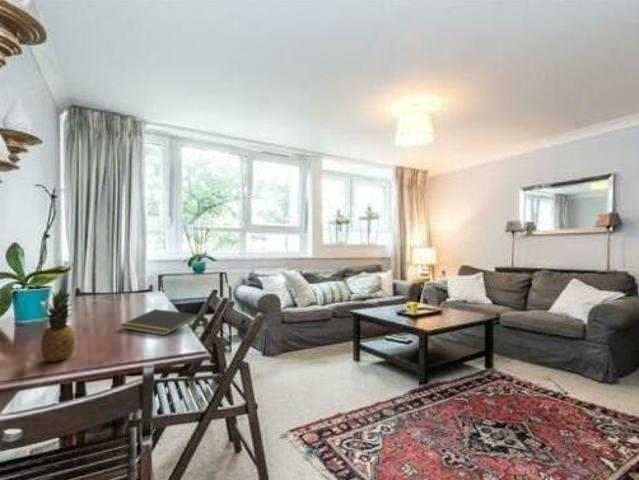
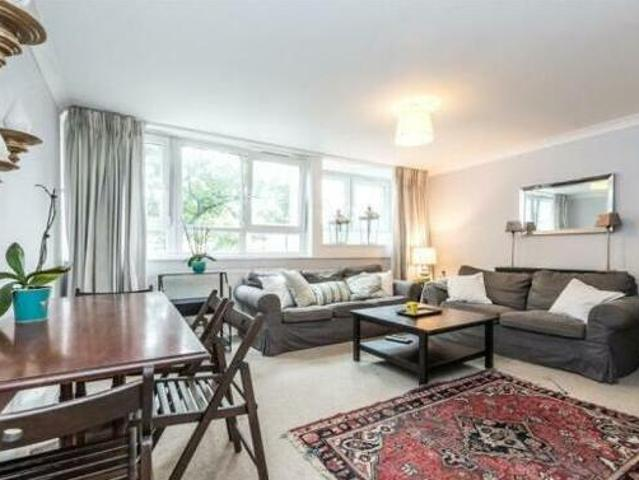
- fruit [40,287,76,362]
- notepad [119,308,199,336]
